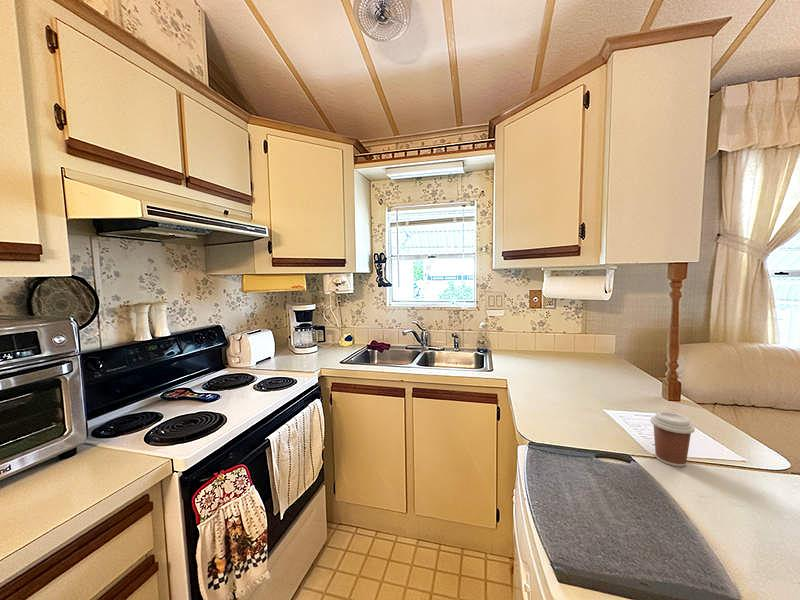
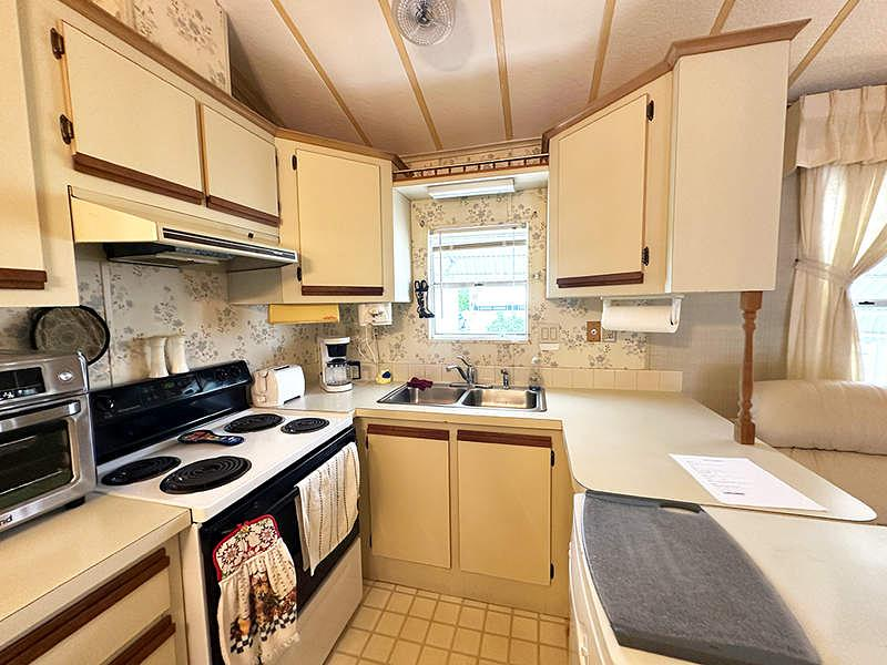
- coffee cup [650,411,696,468]
